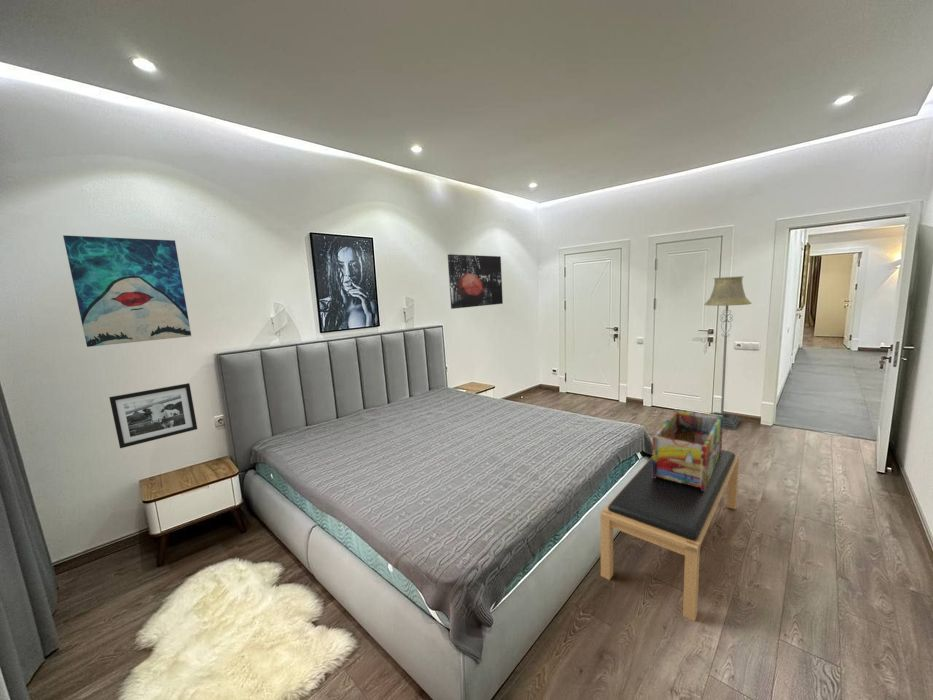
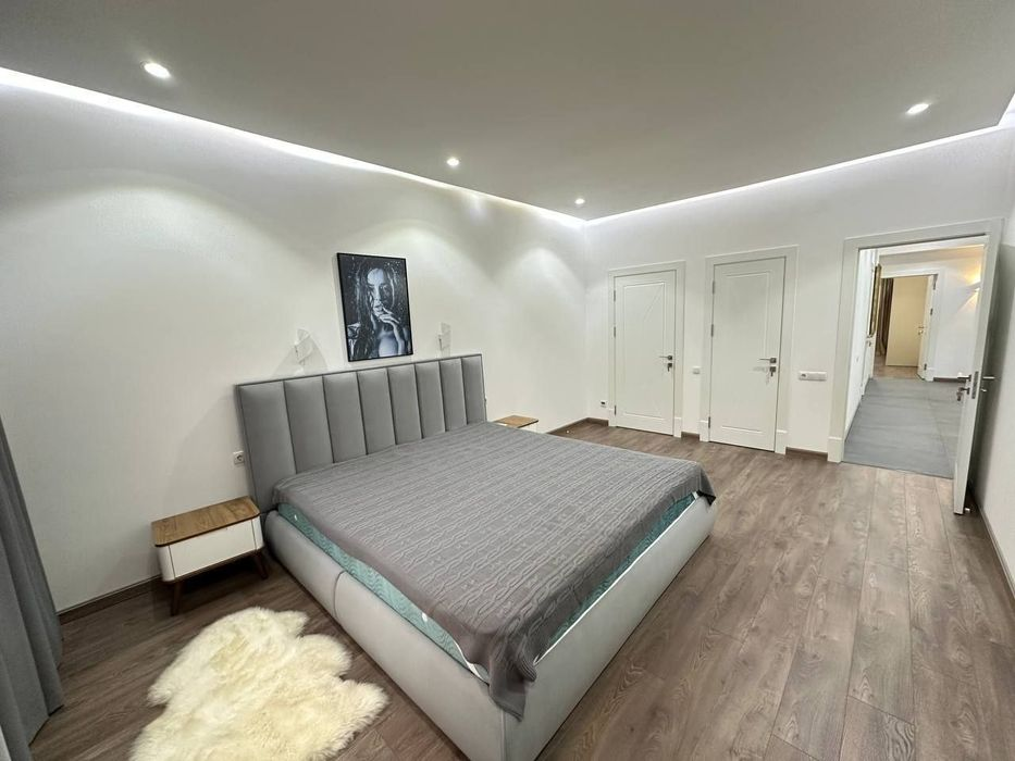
- bench [599,449,740,623]
- floor lamp [703,275,753,431]
- wall art [62,234,192,348]
- picture frame [108,382,198,449]
- decorative box [652,408,724,491]
- wall art [447,253,504,310]
